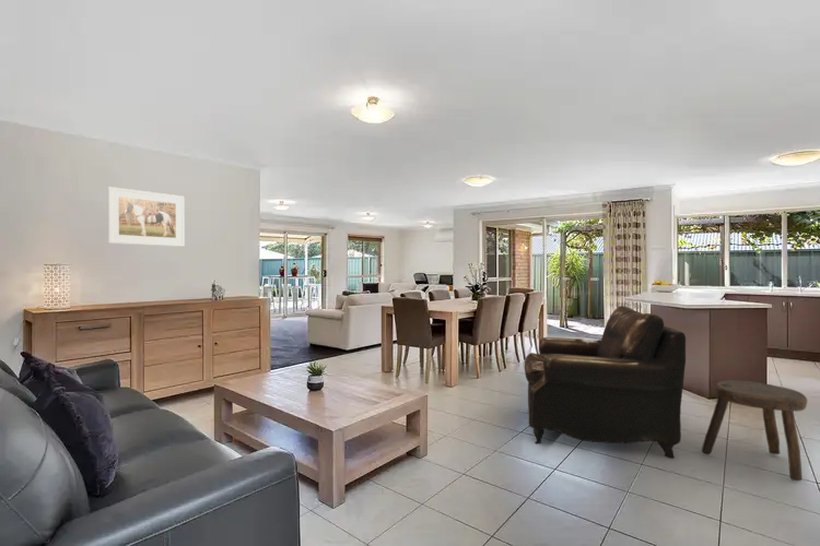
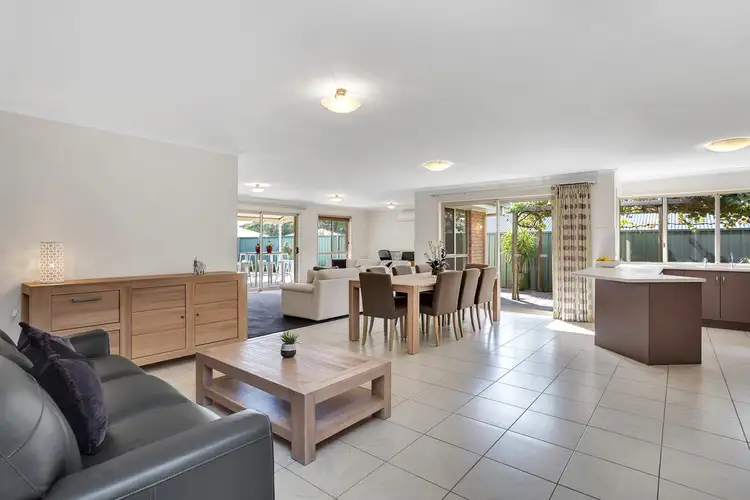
- stool [701,379,808,482]
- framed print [107,186,186,248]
- leather [524,305,687,459]
